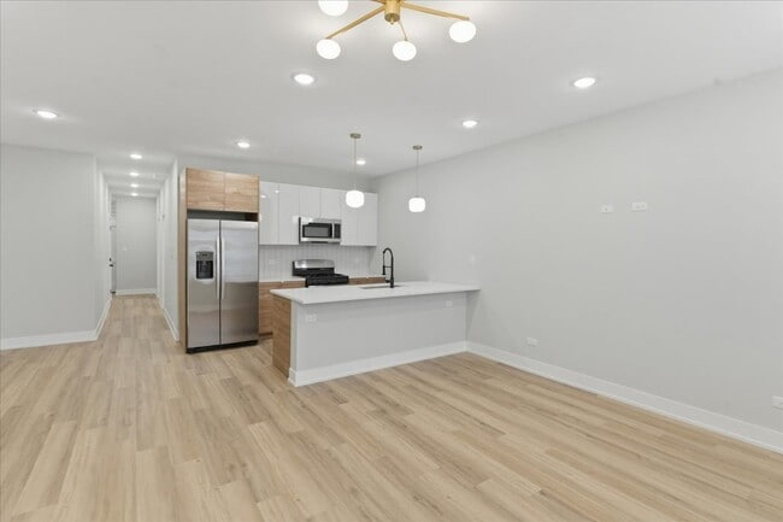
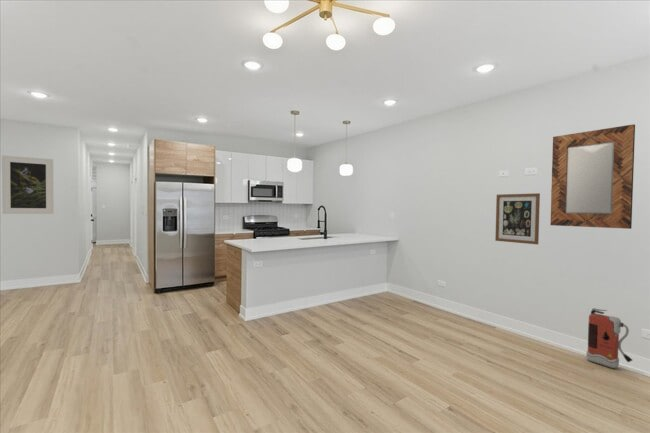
+ fire extinguisher [585,307,633,369]
+ wall art [494,192,541,245]
+ home mirror [549,123,636,230]
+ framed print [1,155,55,215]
